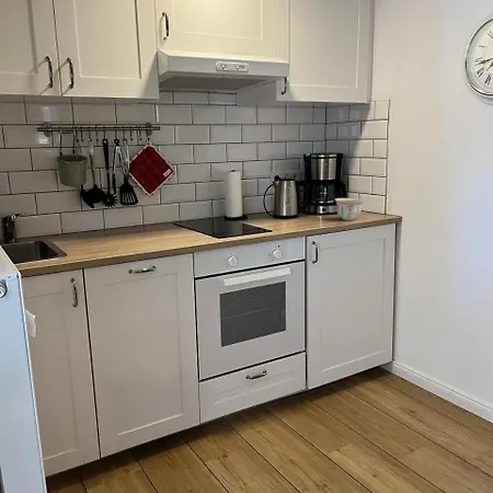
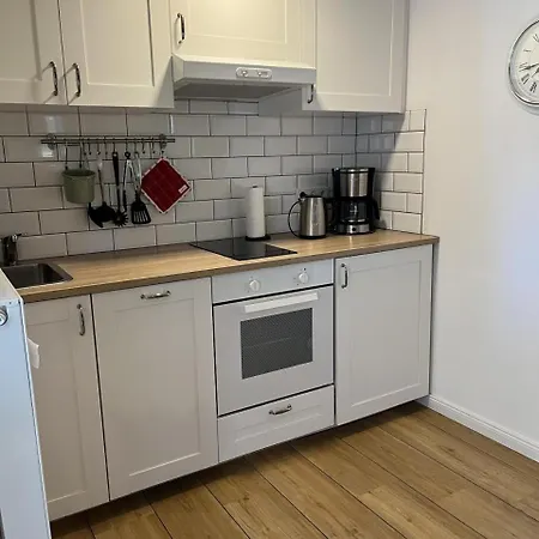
- bowl [334,197,365,221]
